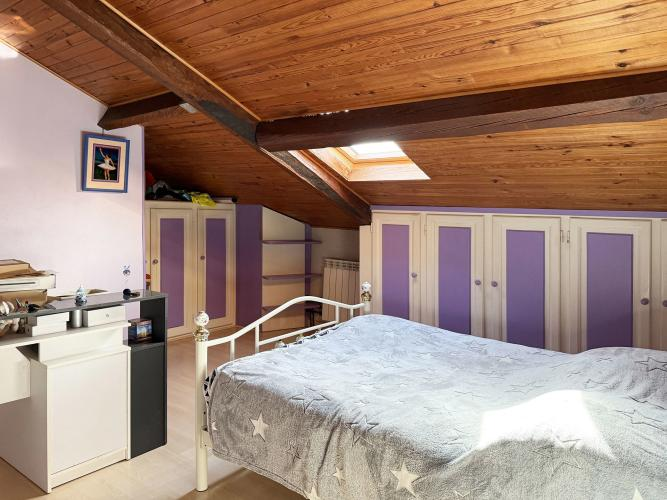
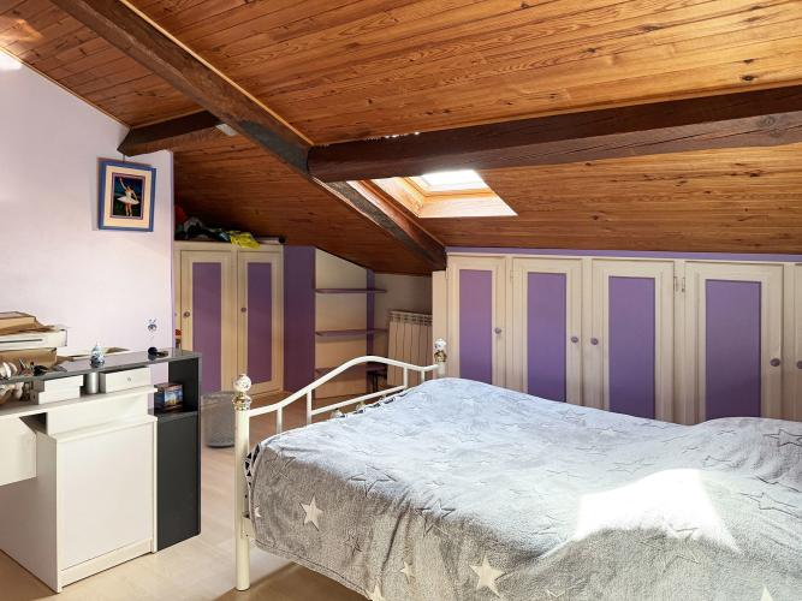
+ waste bin [201,389,237,447]
